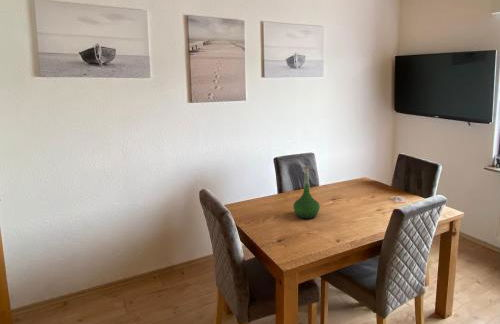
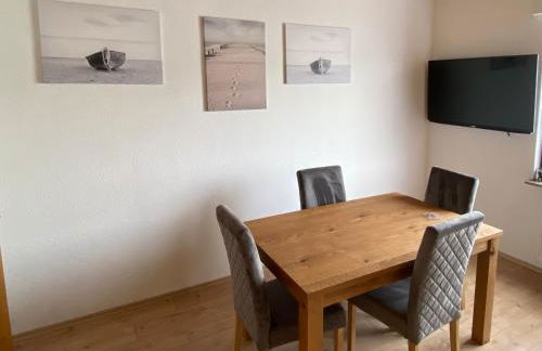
- vase [292,166,321,219]
